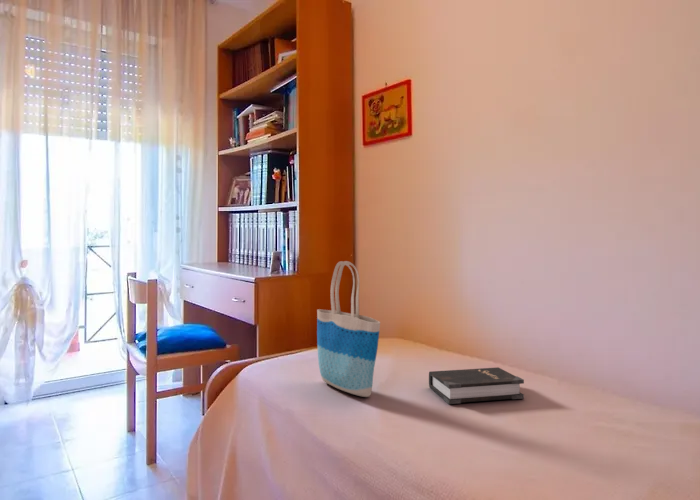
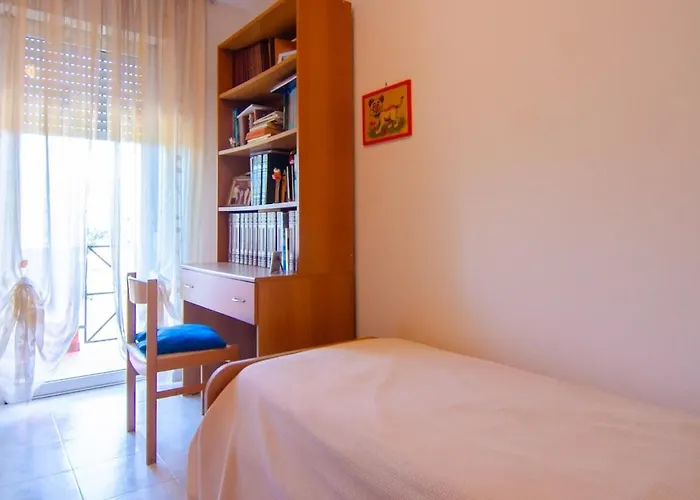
- tote bag [316,260,381,398]
- hardback book [428,366,525,405]
